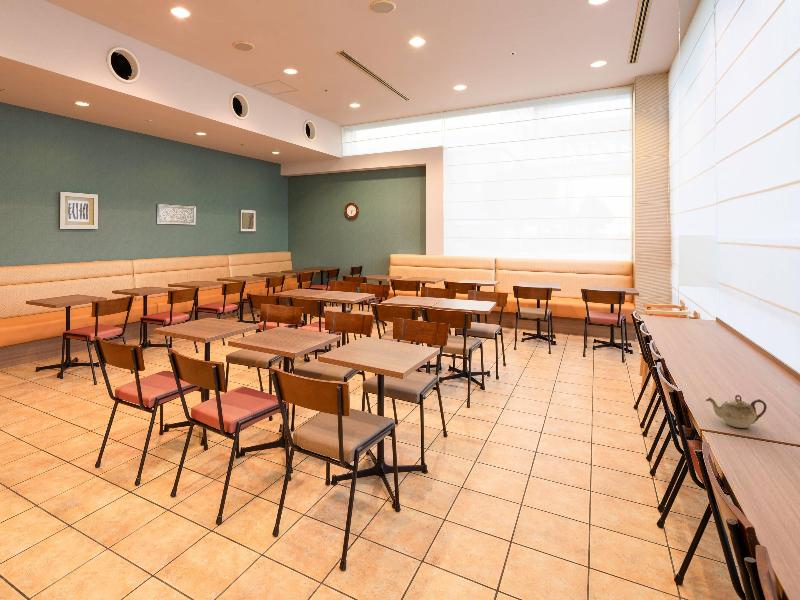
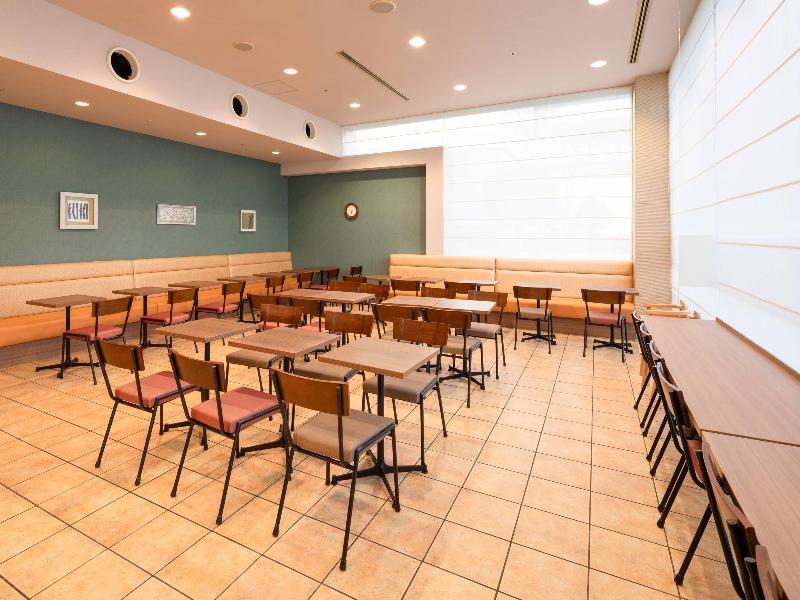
- teapot [705,394,768,429]
